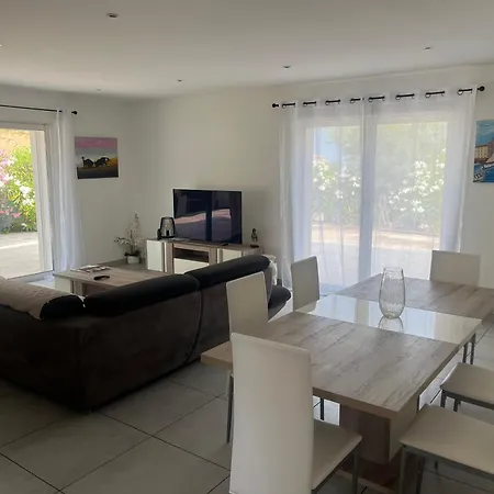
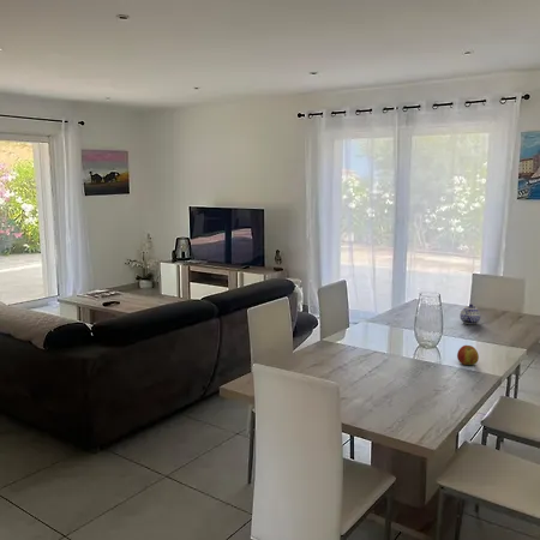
+ apple [456,344,480,366]
+ teapot [458,304,481,325]
